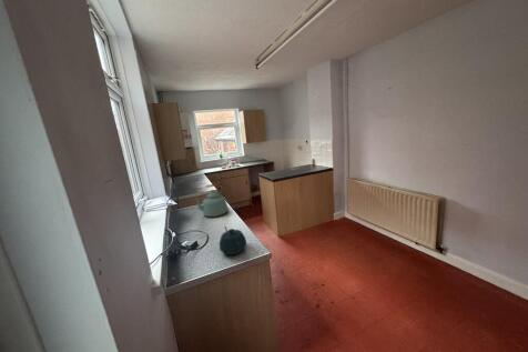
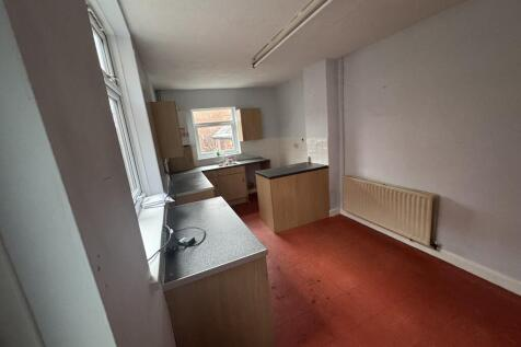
- teapot [219,225,247,257]
- kettle [193,182,230,218]
